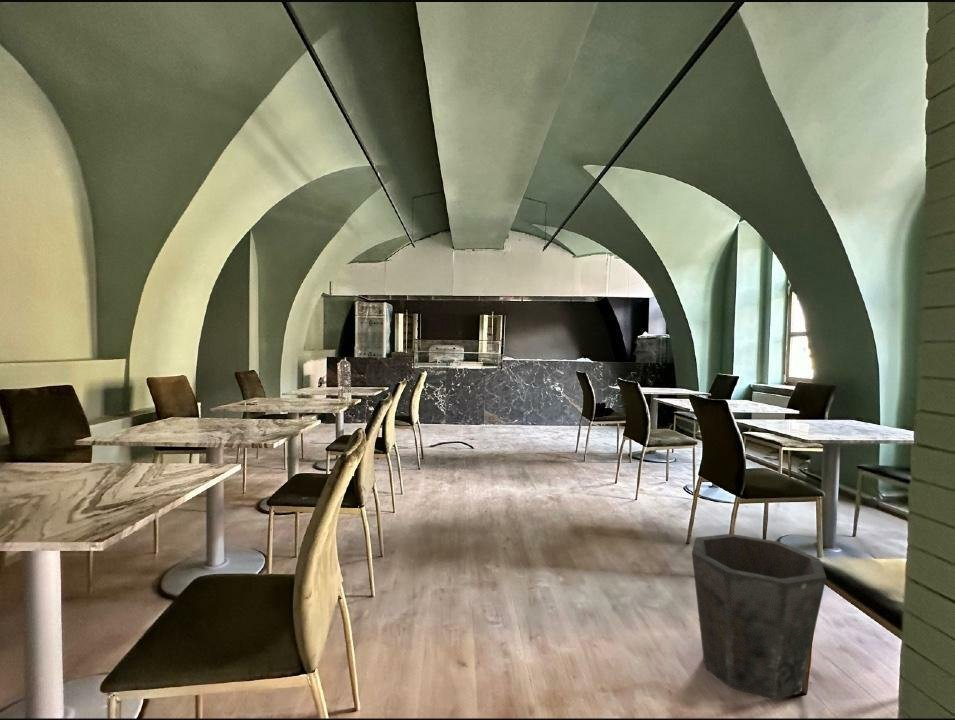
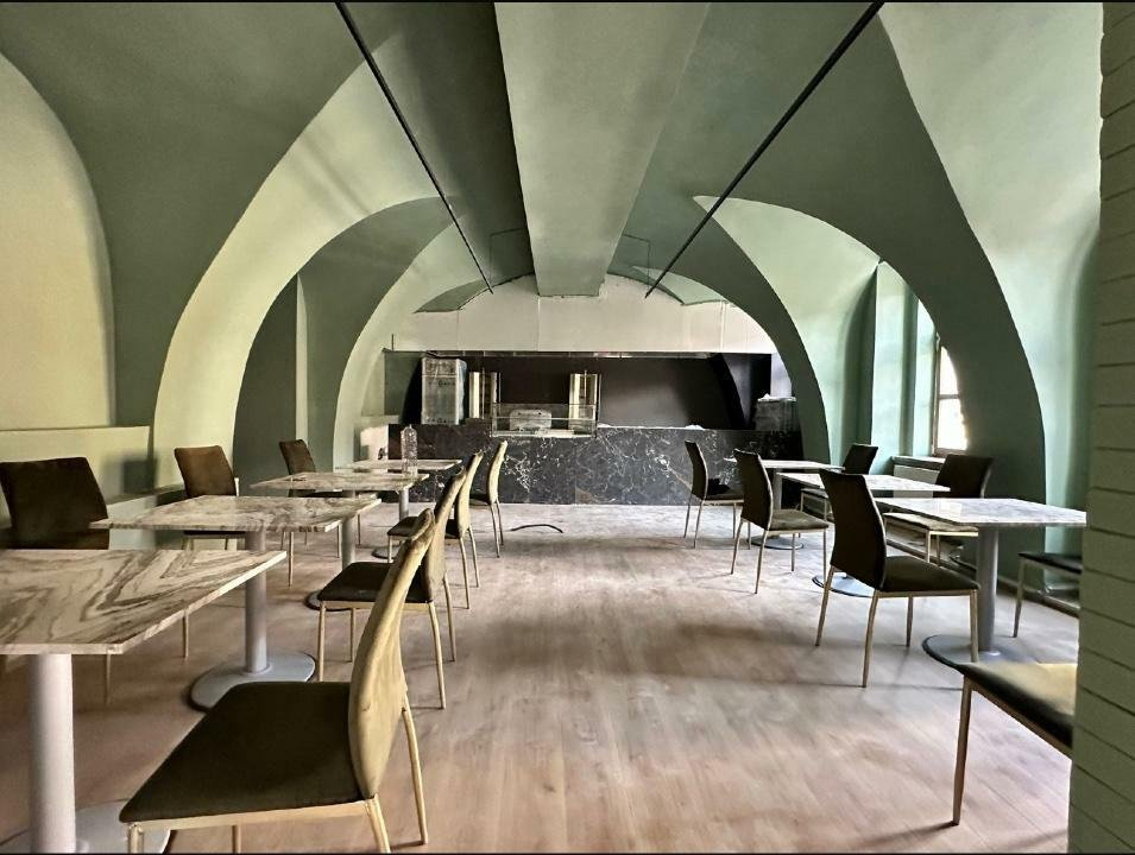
- waste bin [691,533,827,700]
